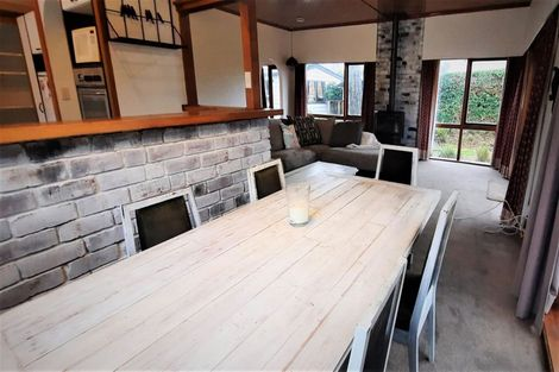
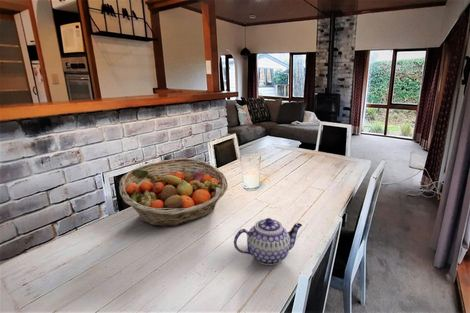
+ fruit basket [118,157,229,227]
+ teapot [233,217,303,266]
